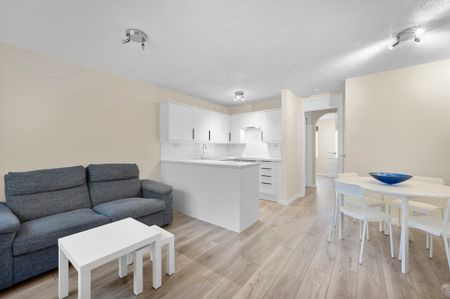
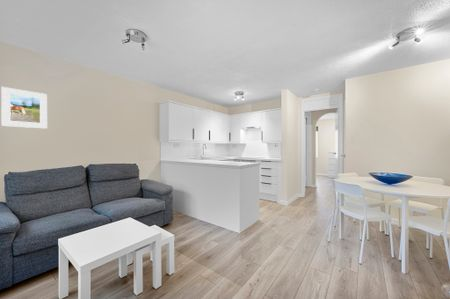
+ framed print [0,86,48,130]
